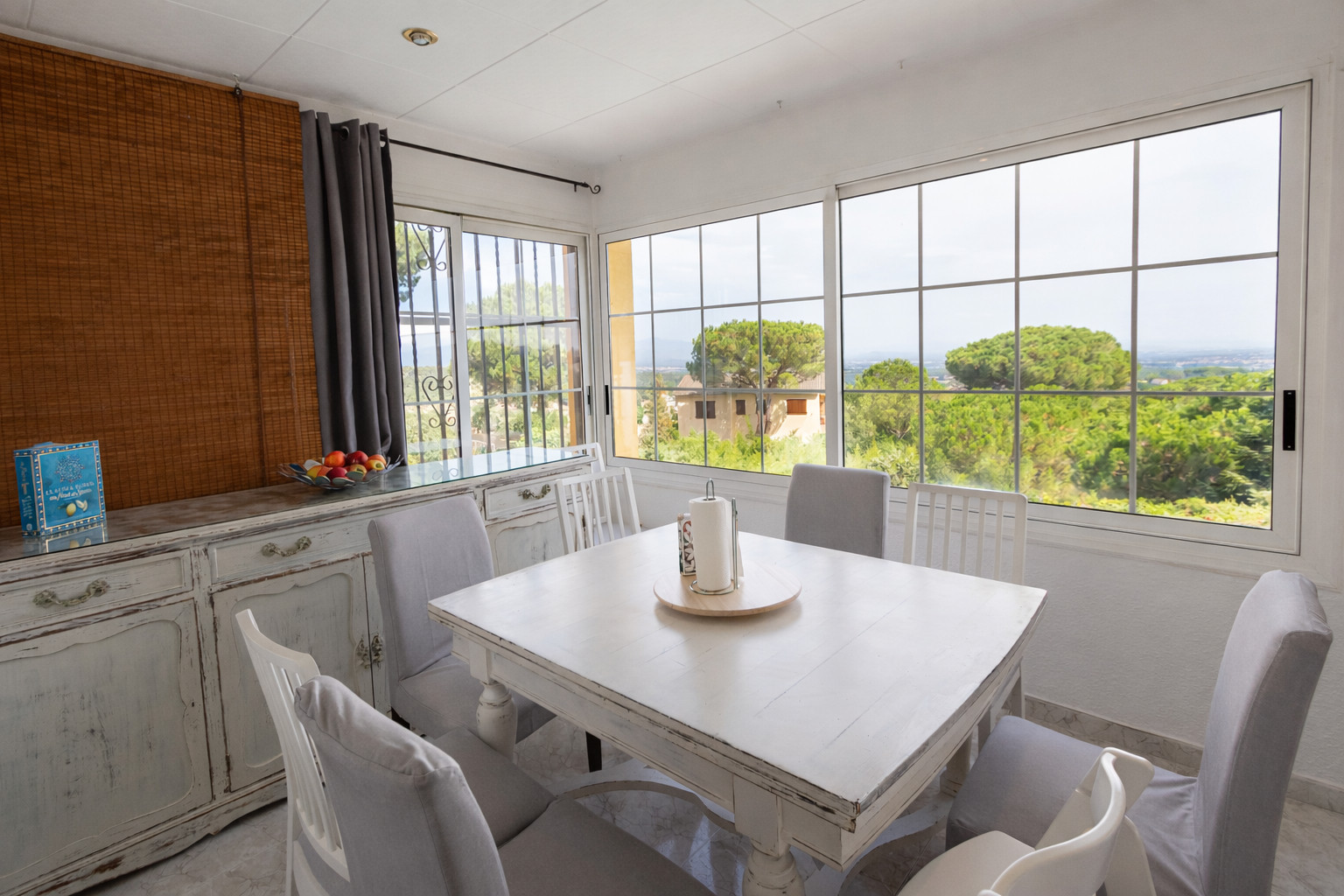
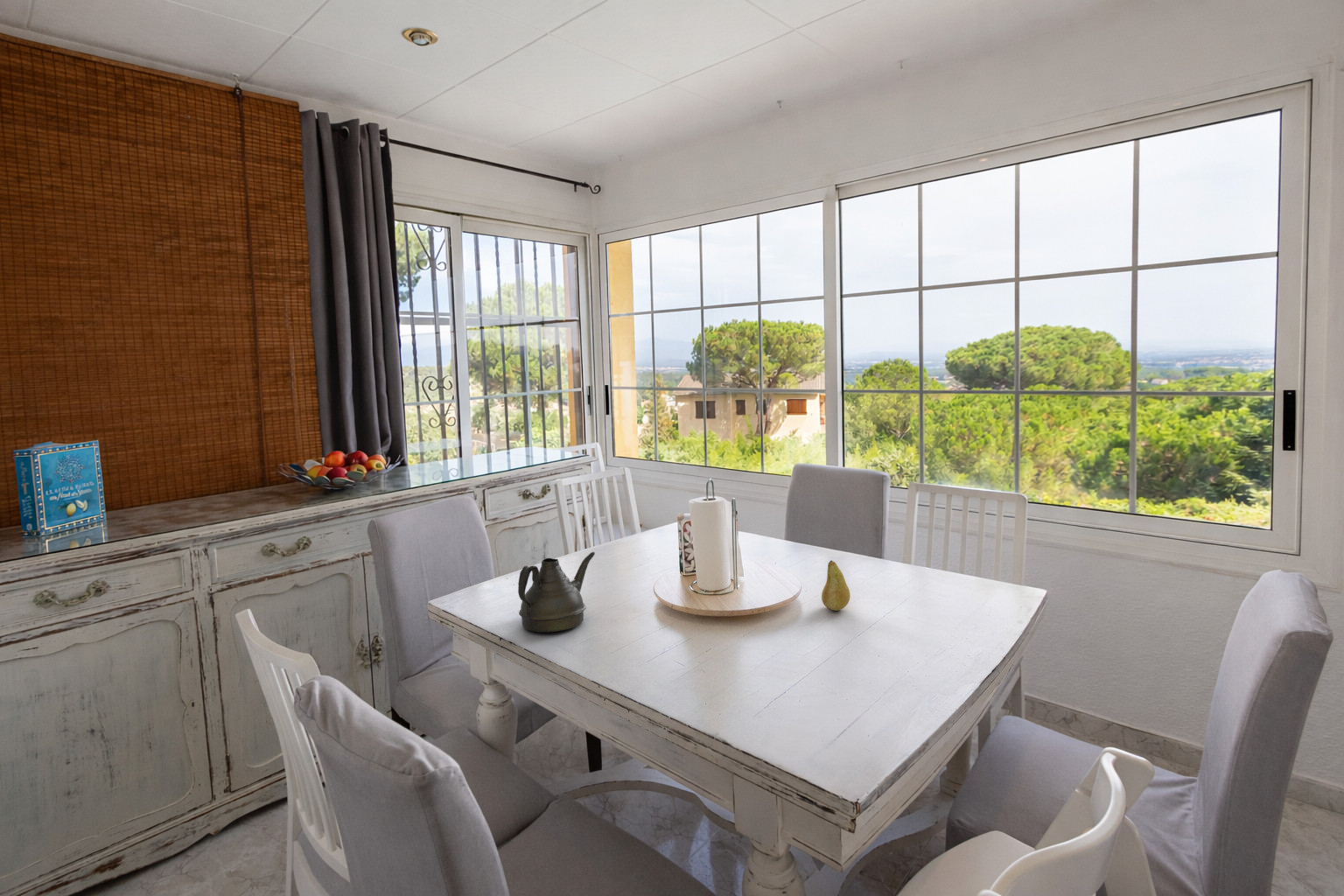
+ fruit [821,559,851,612]
+ teapot [517,551,596,633]
